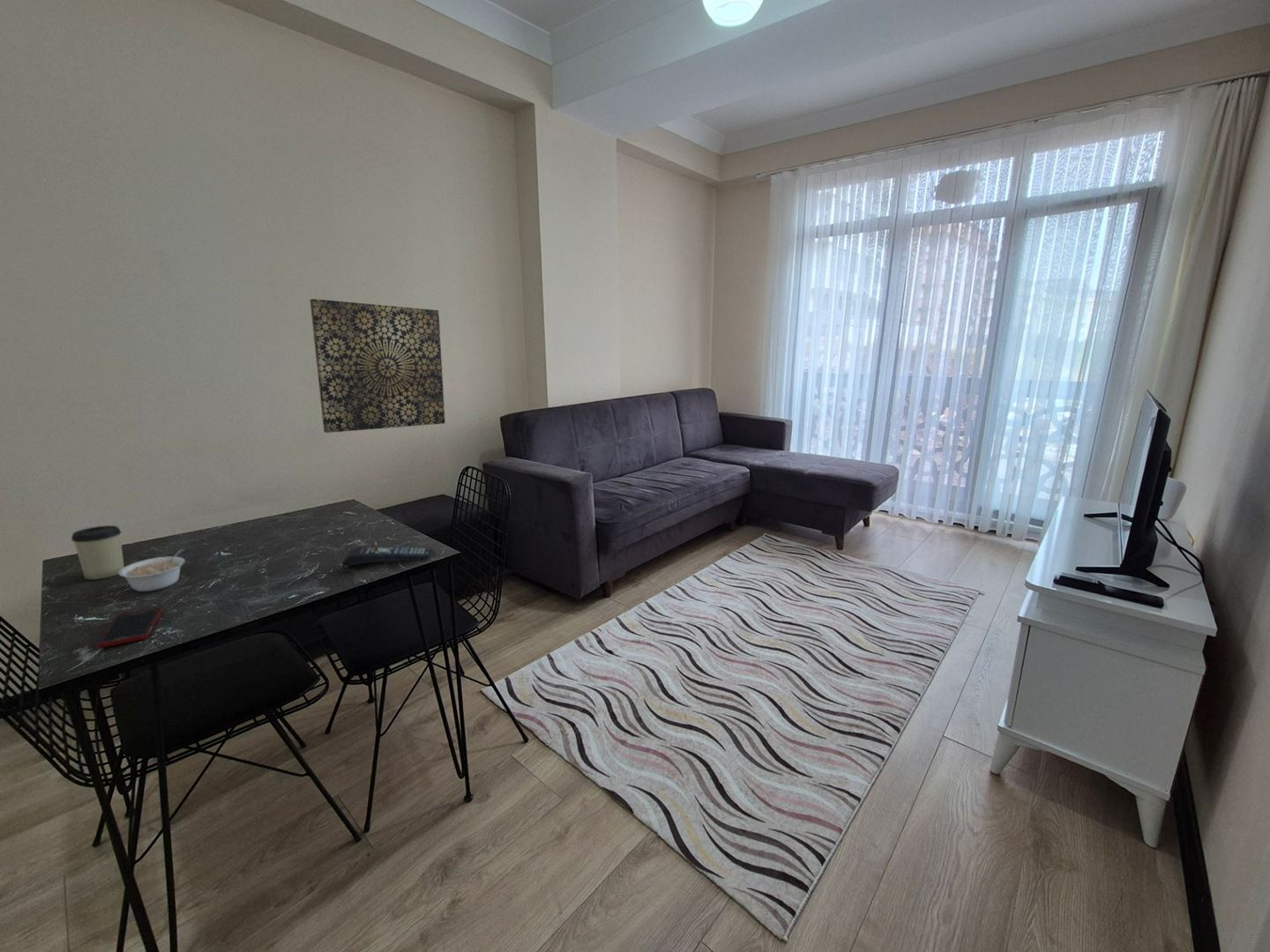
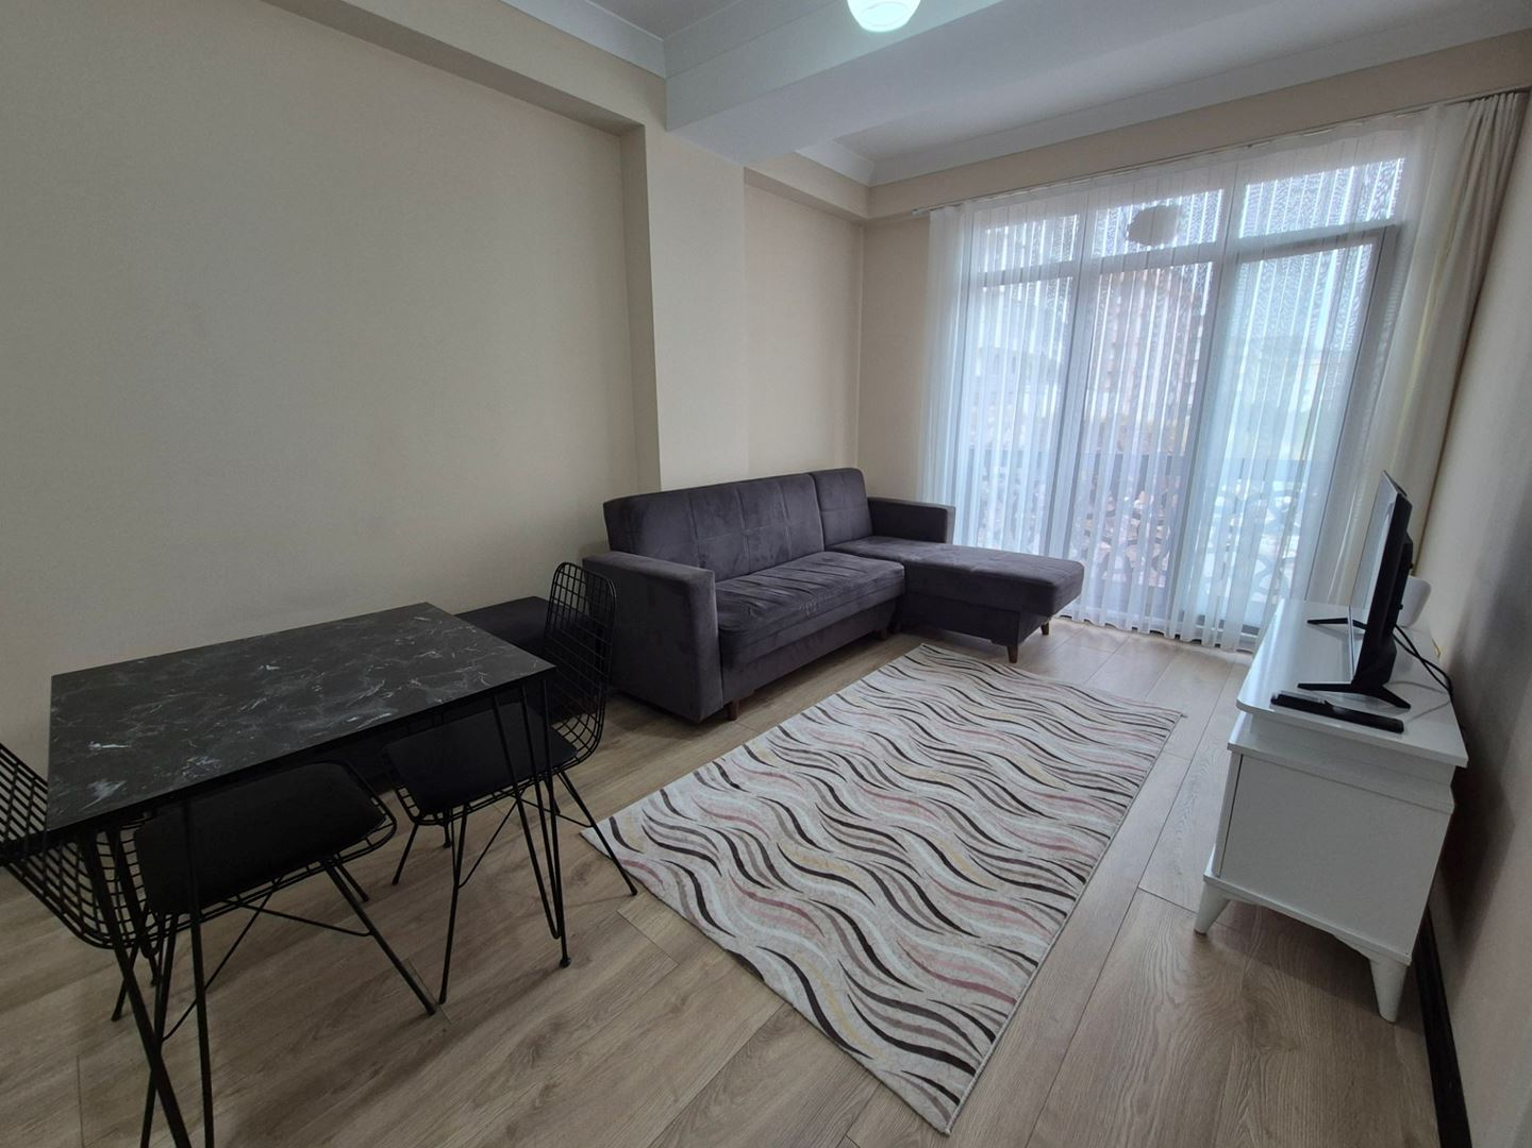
- cell phone [95,606,163,649]
- cup [71,524,125,580]
- legume [118,548,186,592]
- wall art [309,298,446,434]
- remote control [340,546,434,568]
